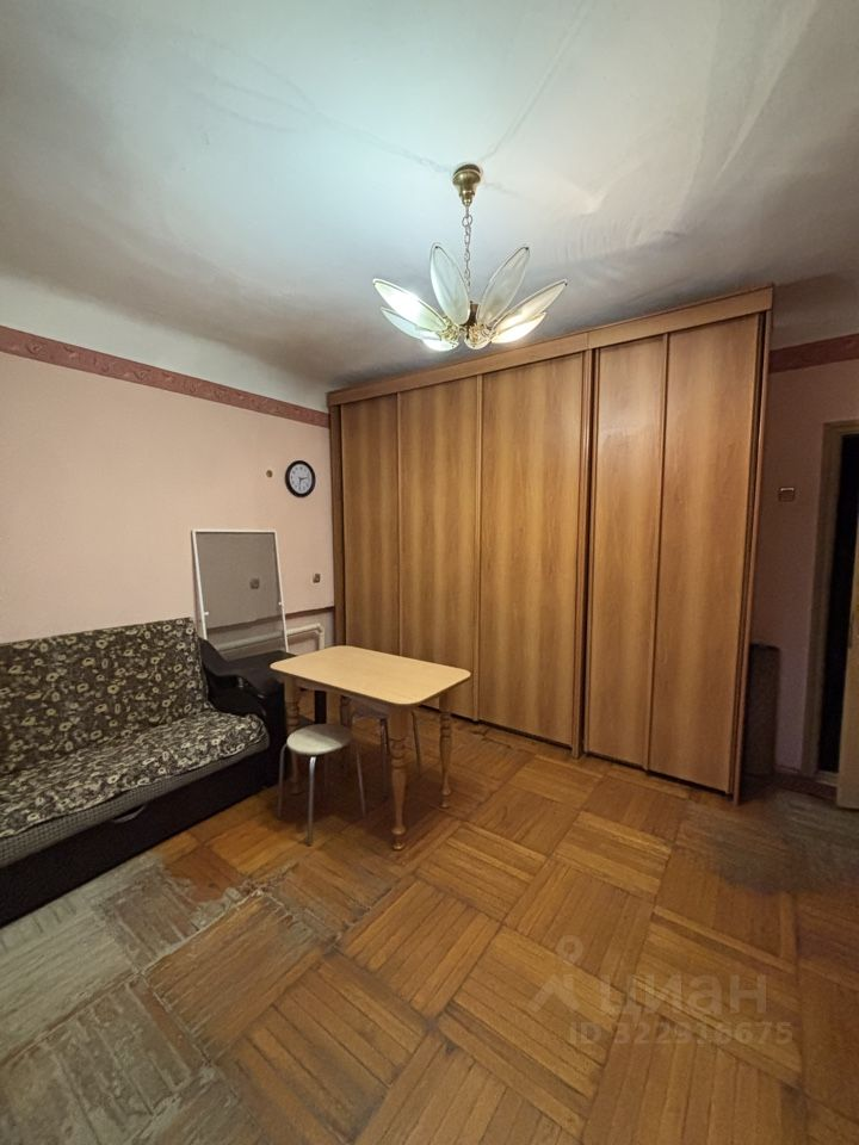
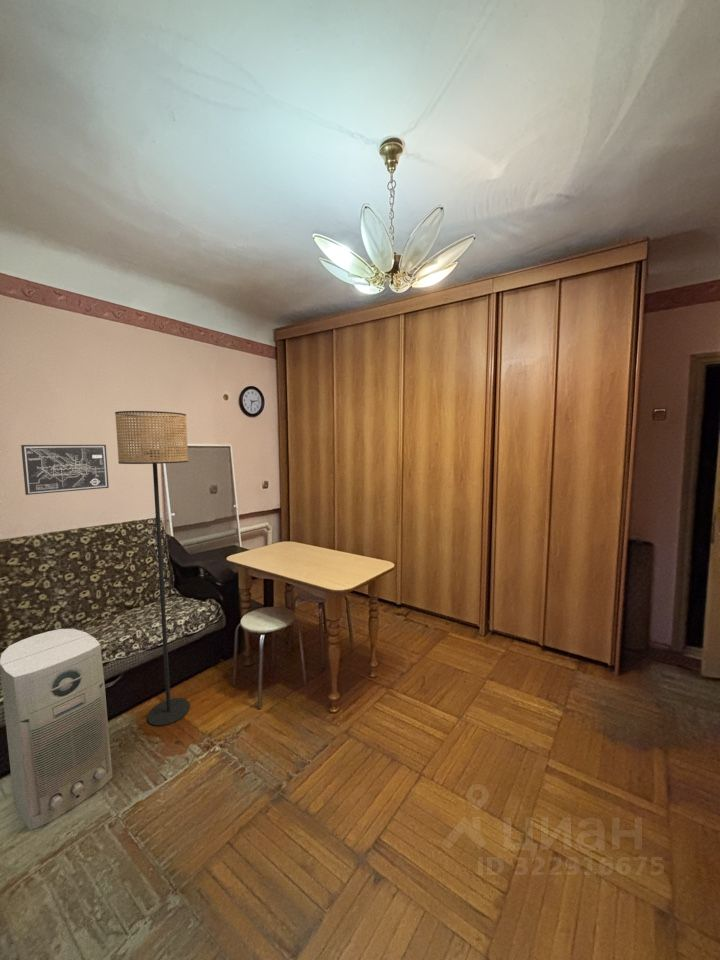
+ wall art [20,444,110,496]
+ floor lamp [114,410,191,727]
+ air purifier [0,628,114,831]
